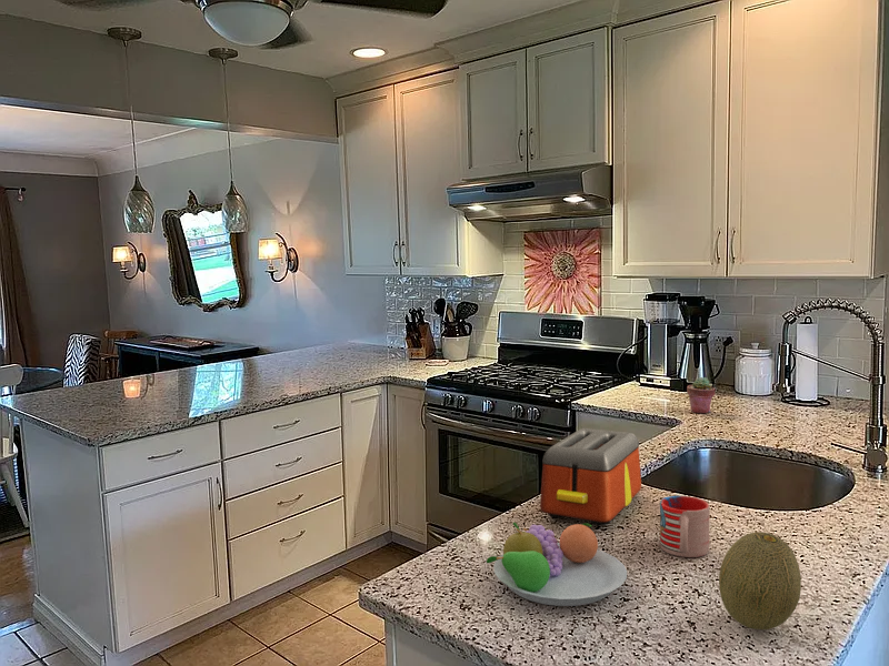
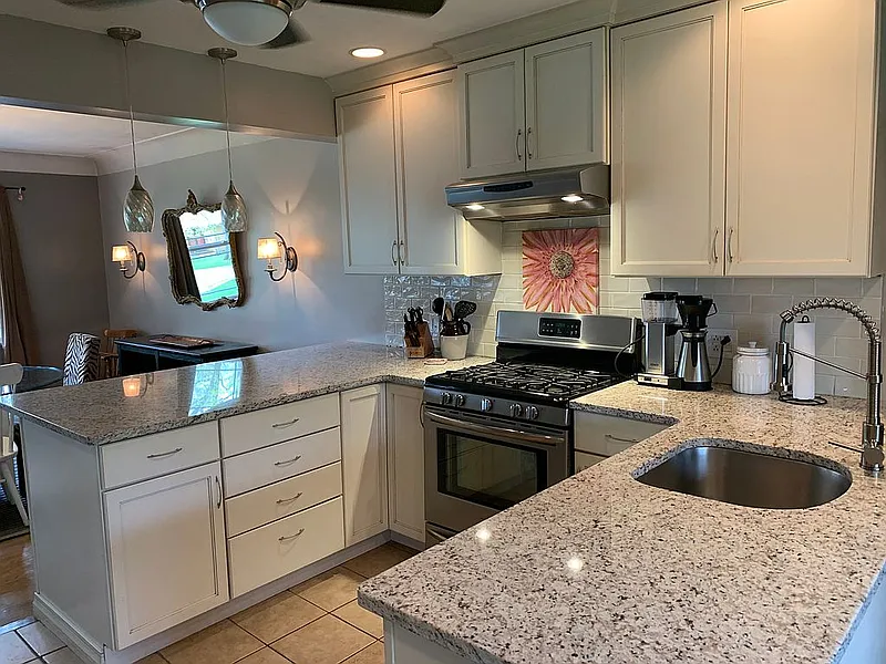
- potted succulent [686,376,716,414]
- toaster [539,427,642,526]
- fruit bowl [486,522,628,607]
- mug [659,495,711,558]
- fruit [718,531,802,630]
